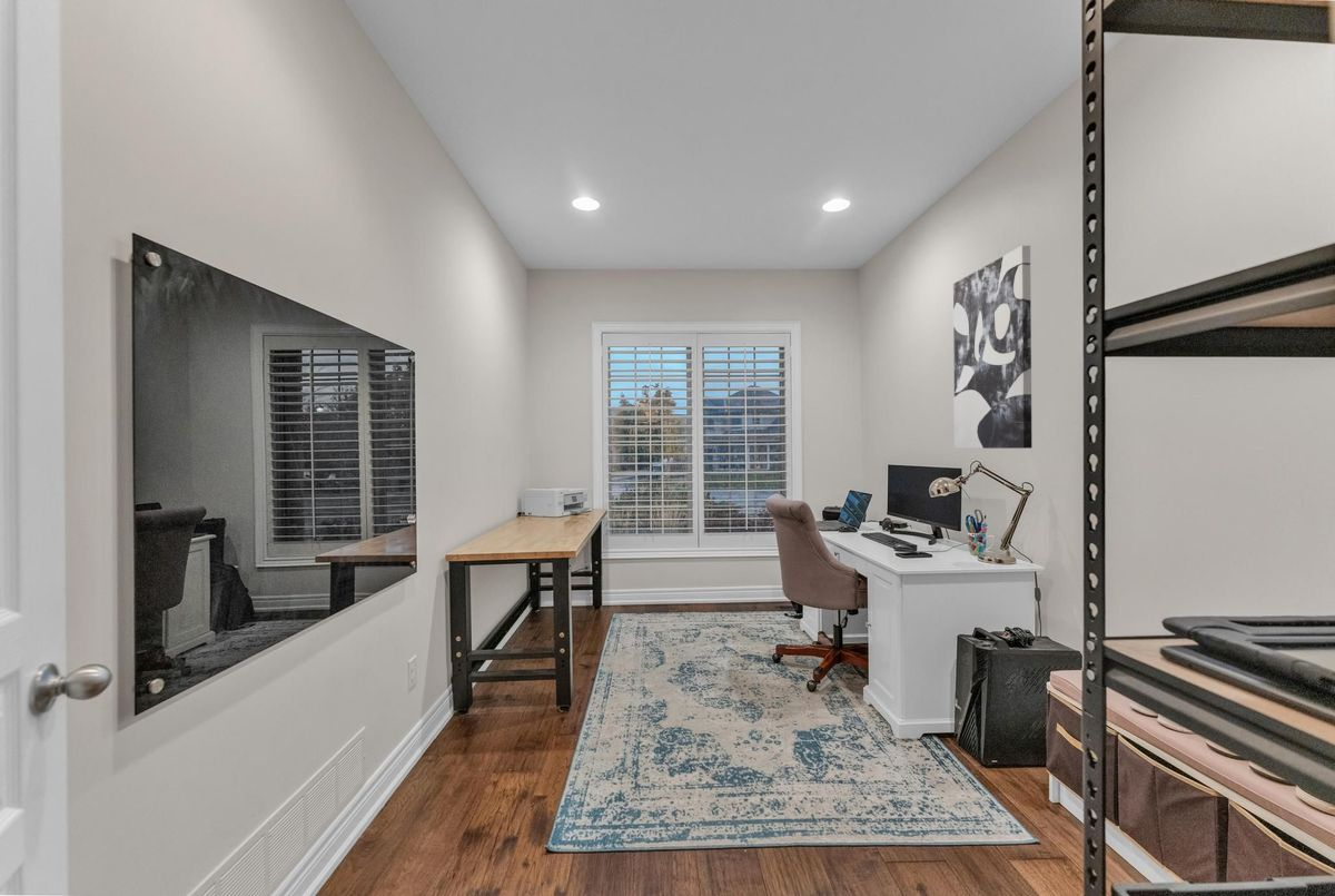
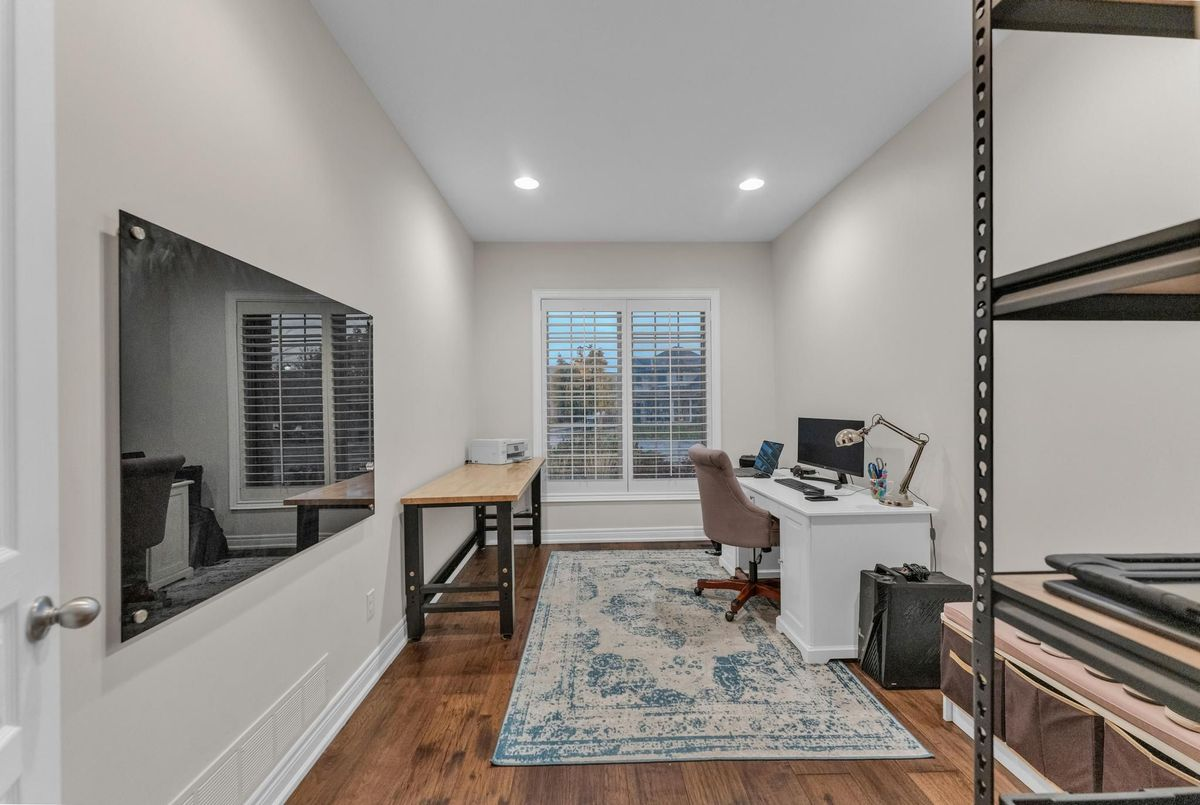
- wall art [952,245,1034,450]
